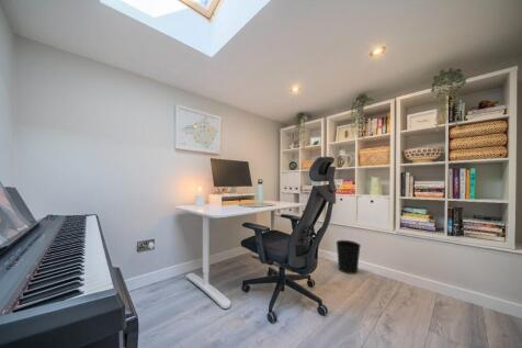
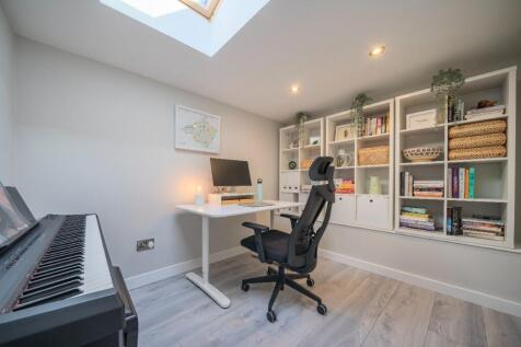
- wastebasket [336,239,362,276]
